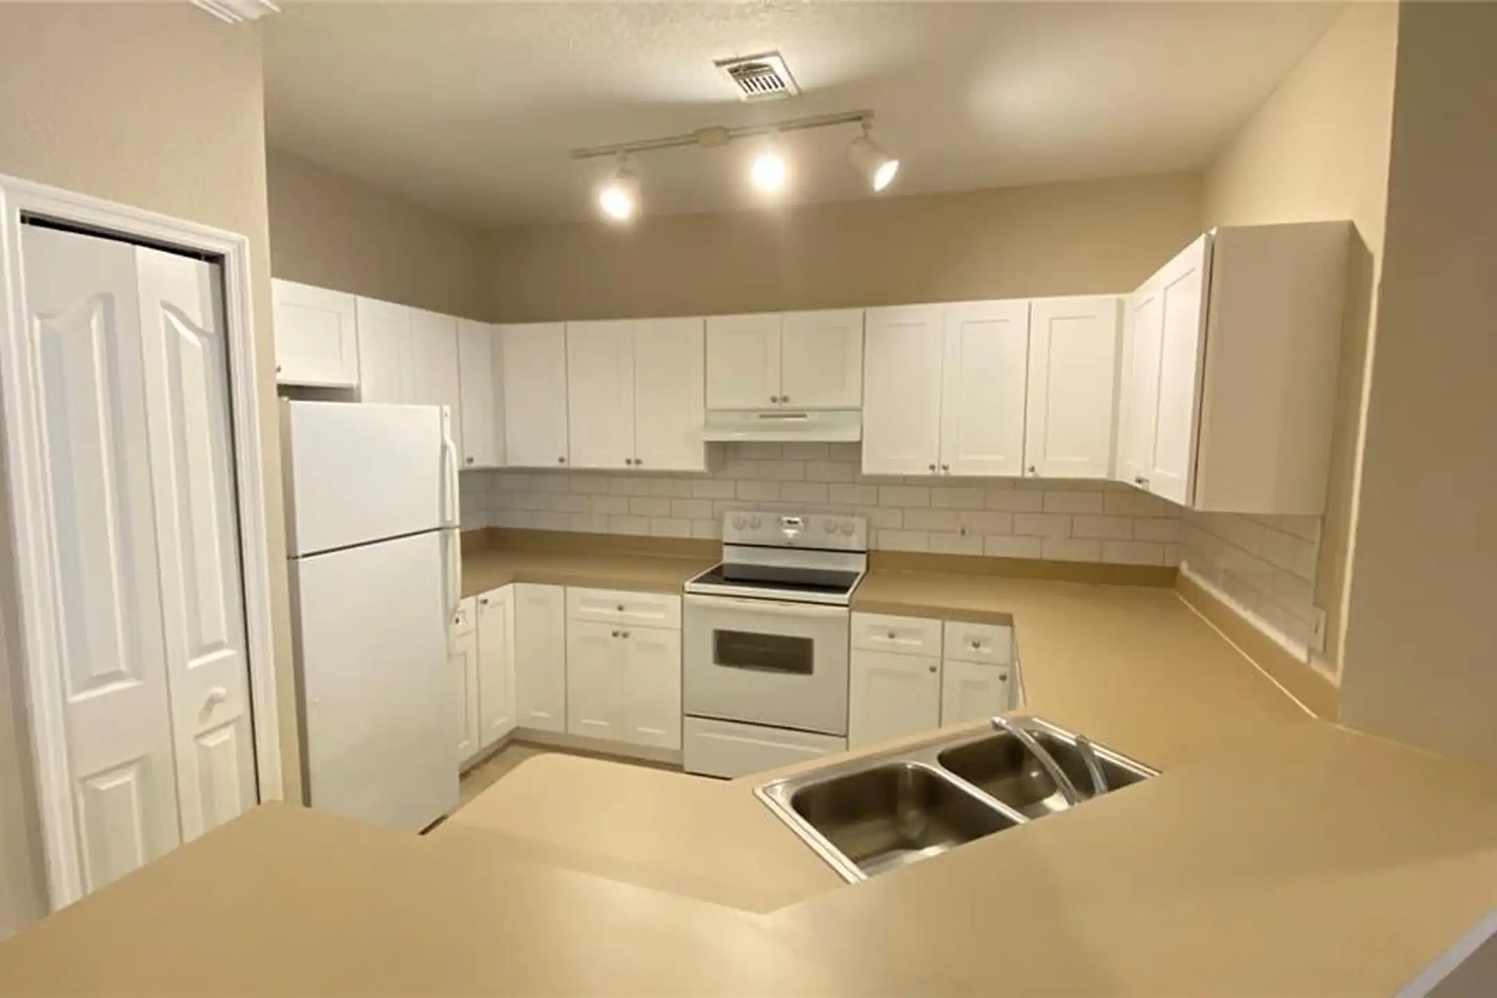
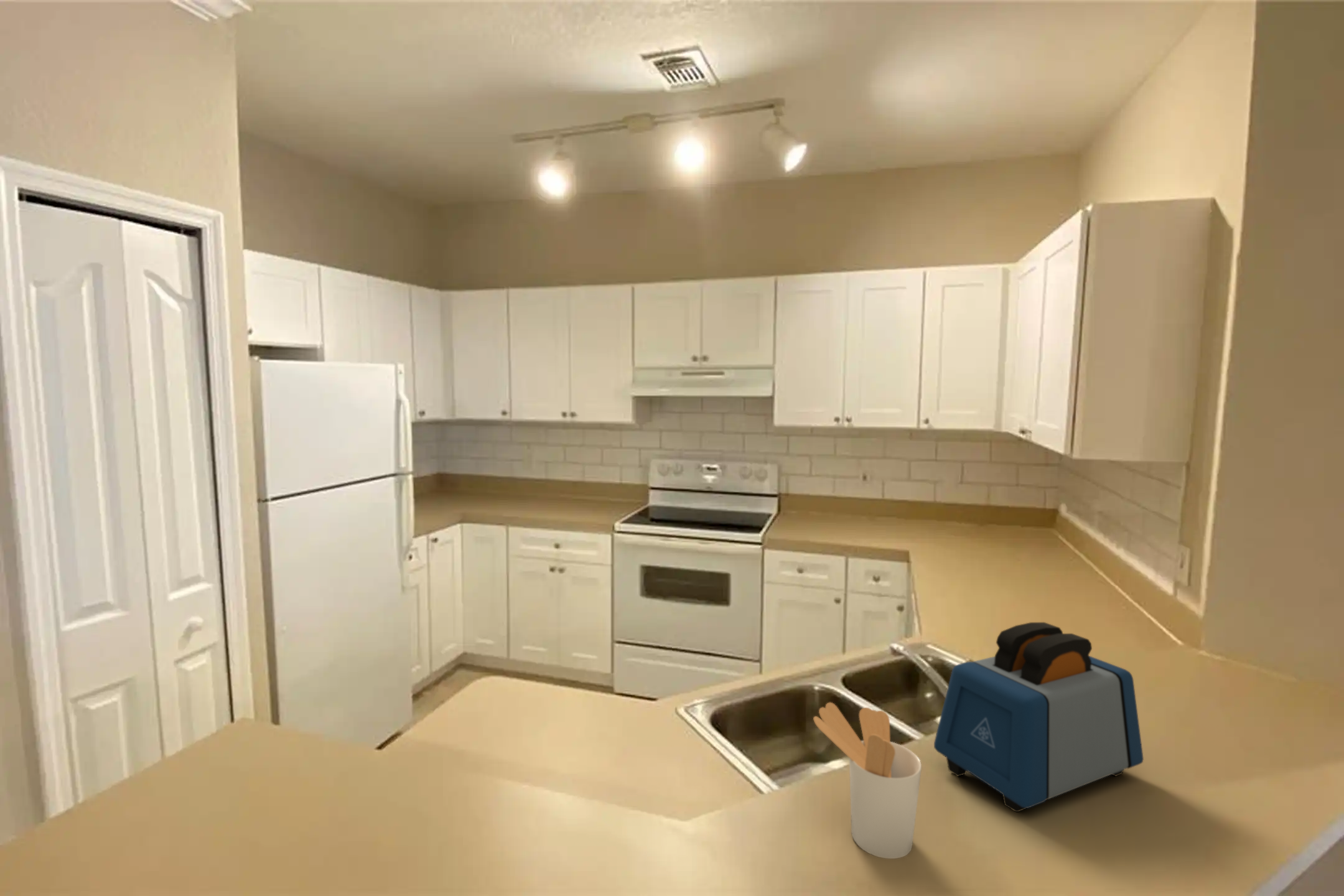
+ toaster [933,622,1144,813]
+ utensil holder [813,702,922,859]
